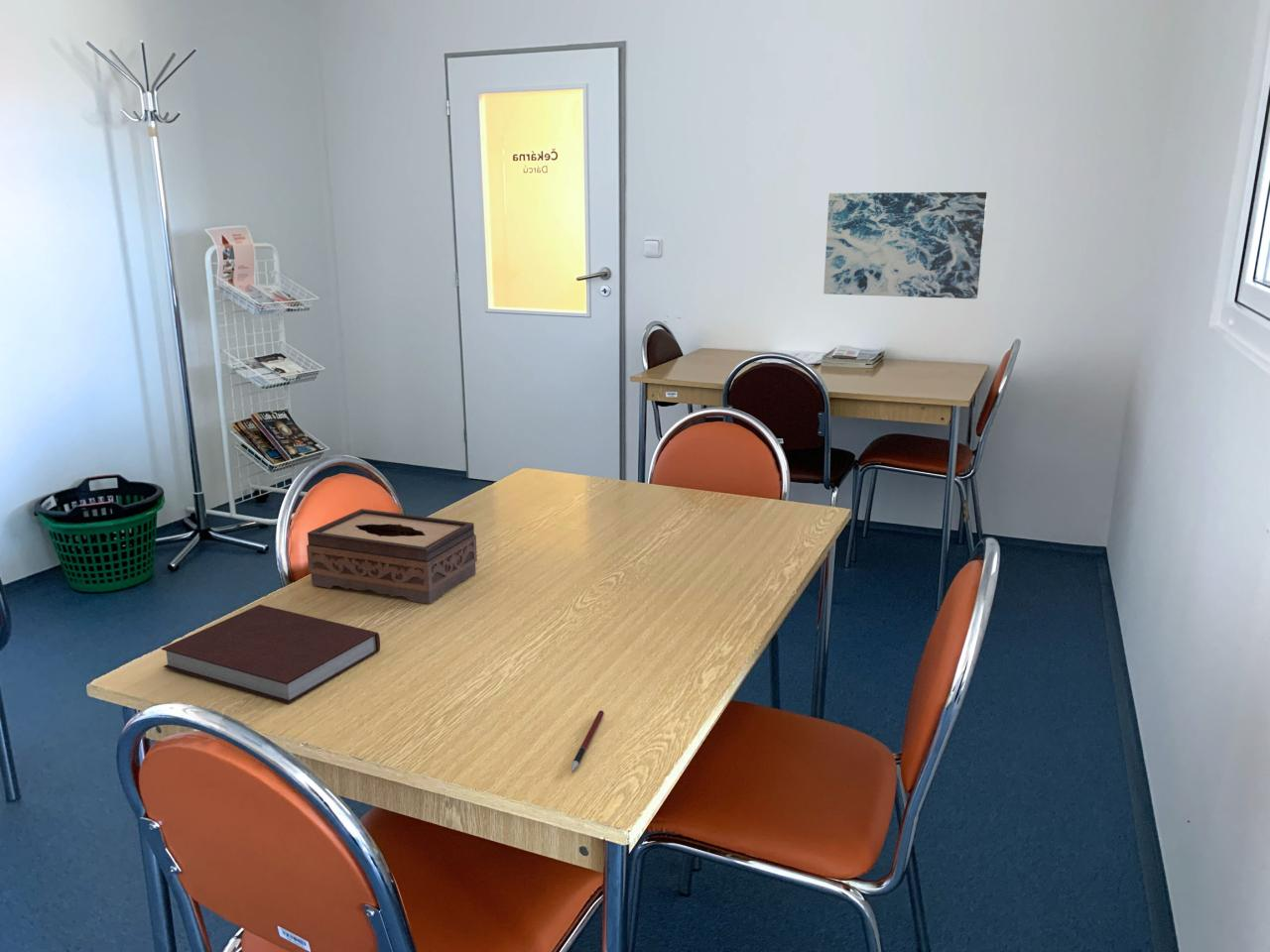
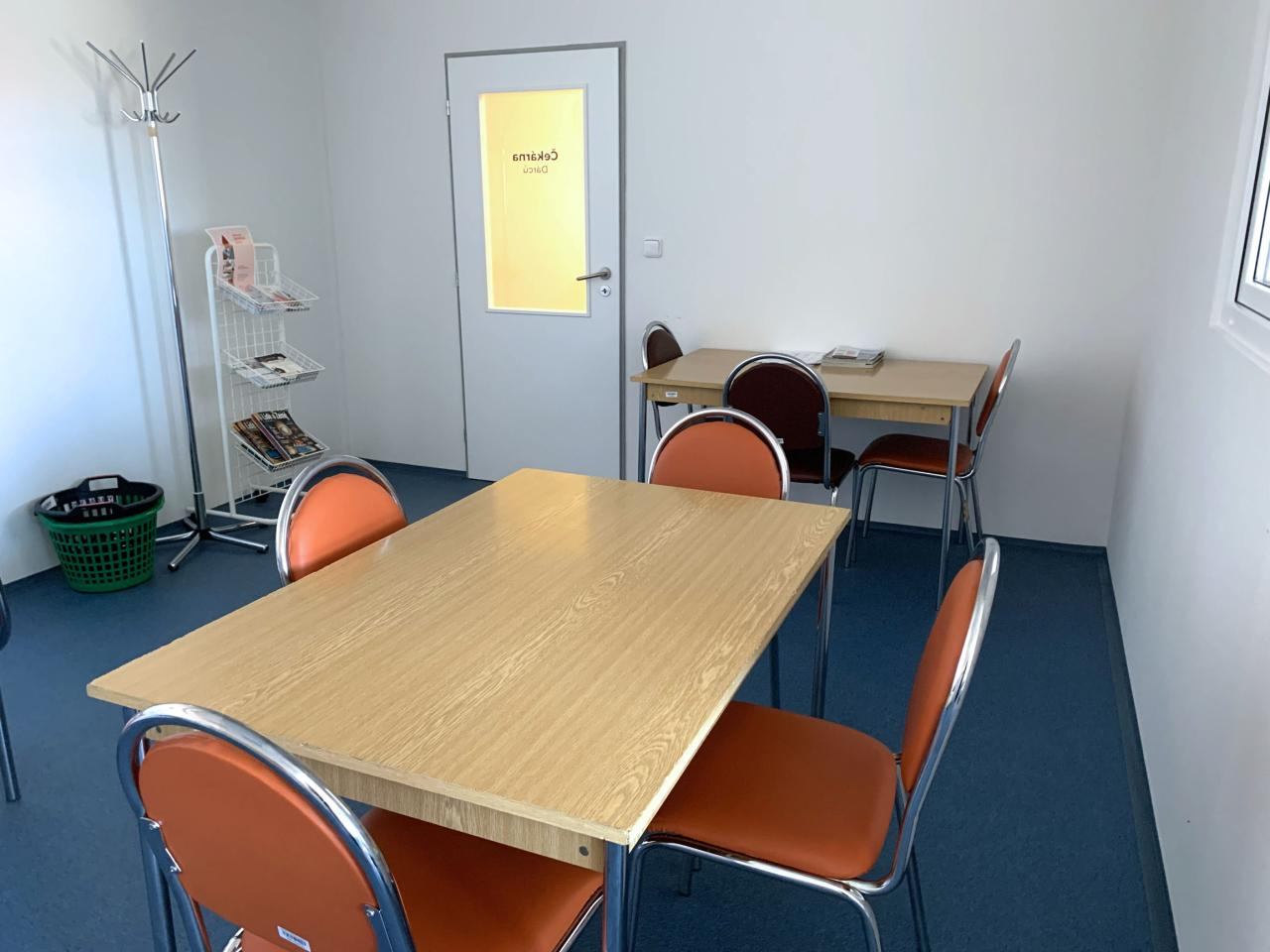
- pen [571,709,605,773]
- notebook [160,604,381,704]
- tissue box [306,508,478,605]
- wall art [823,191,988,299]
